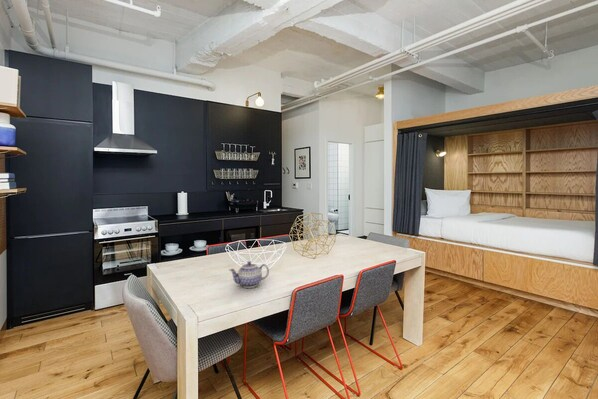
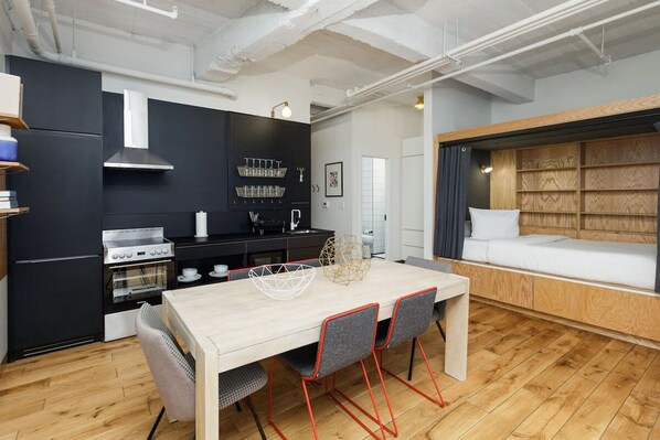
- teapot [229,260,270,289]
